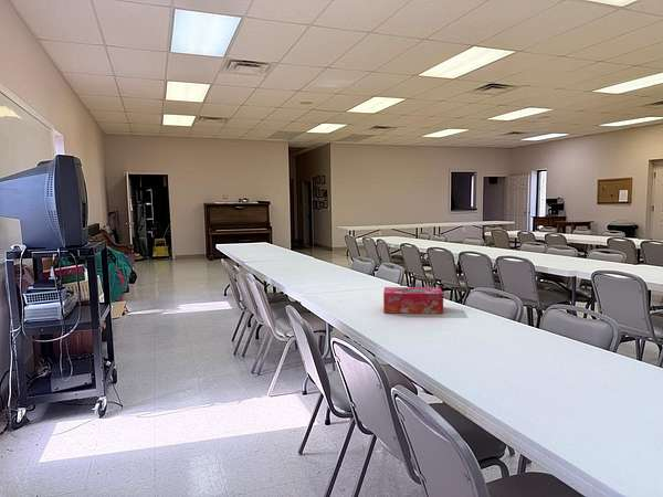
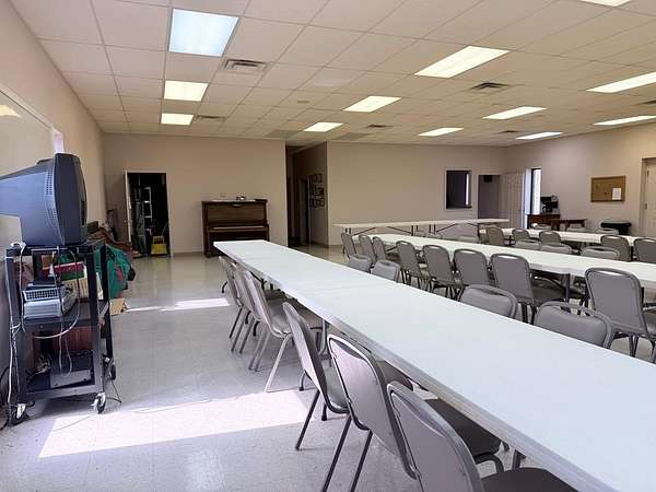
- tissue box [382,286,444,315]
